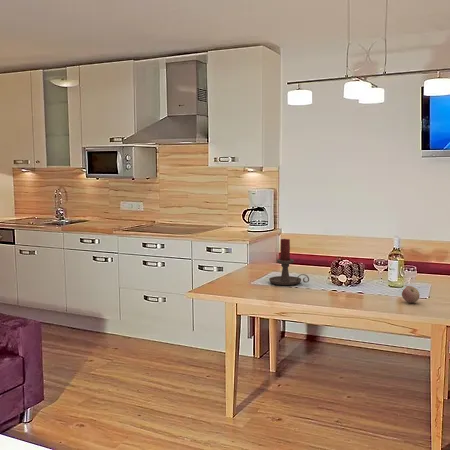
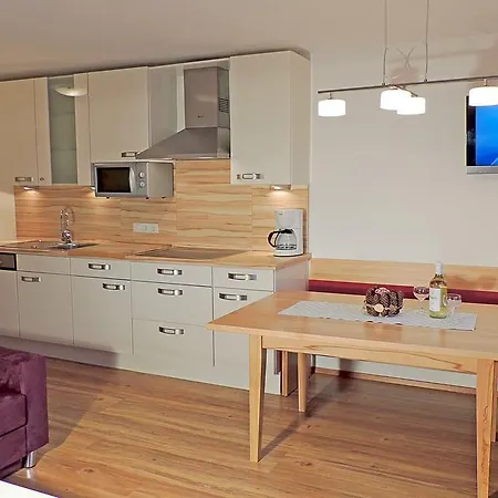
- candle holder [268,238,310,286]
- fruit [401,285,421,304]
